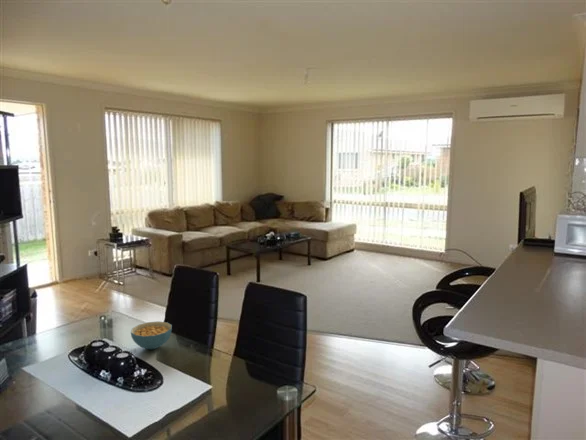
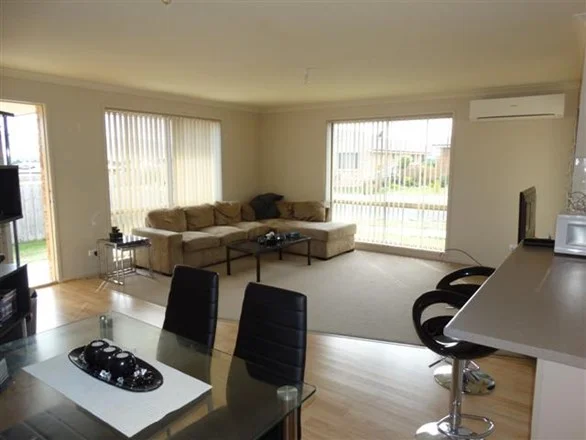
- cereal bowl [130,320,173,350]
